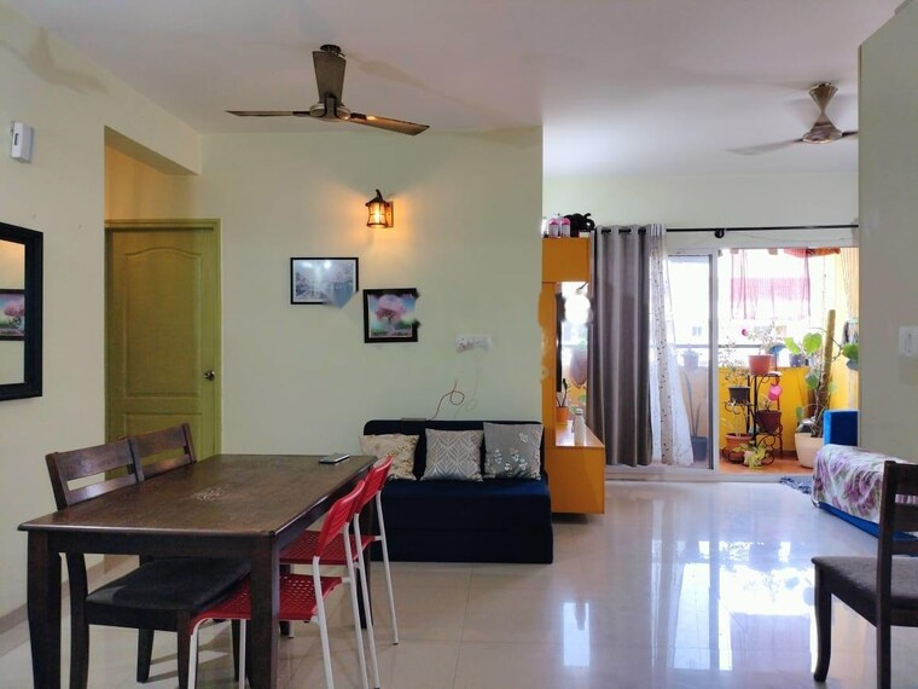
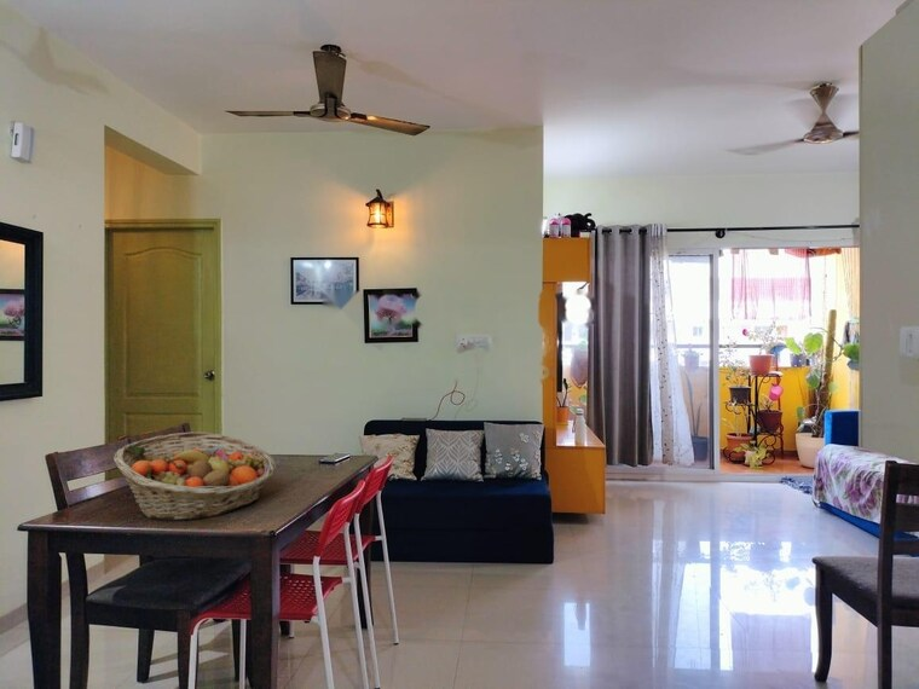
+ fruit basket [112,430,277,522]
